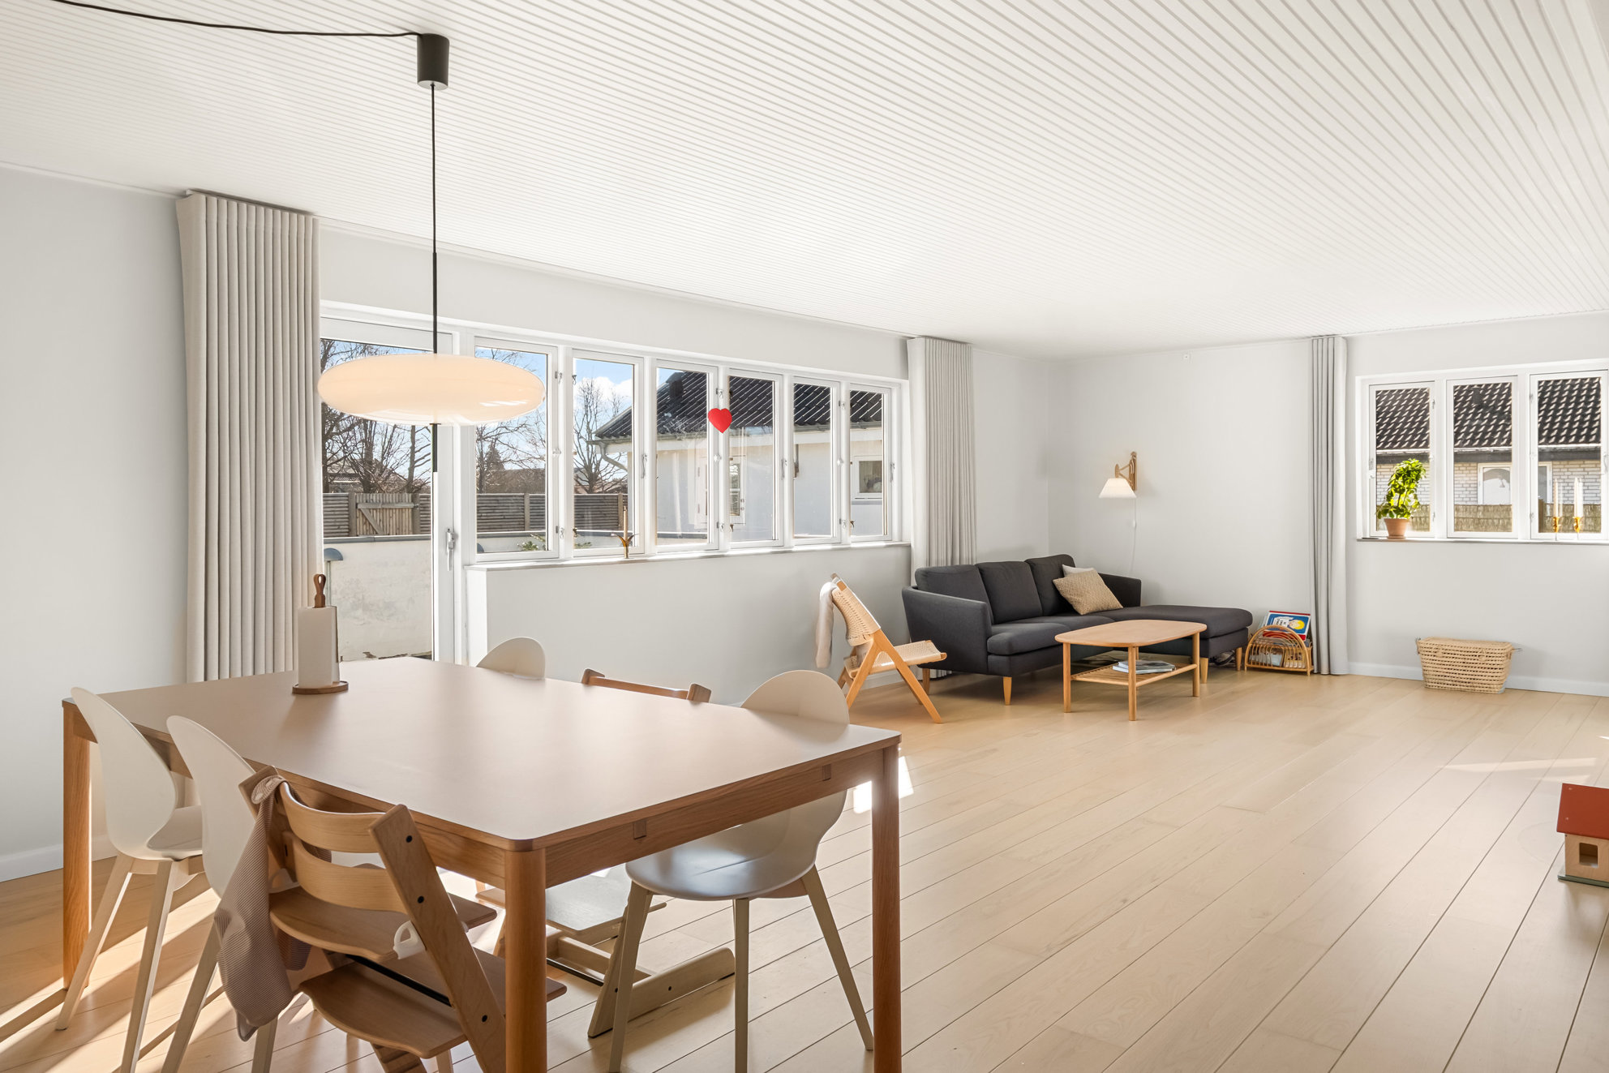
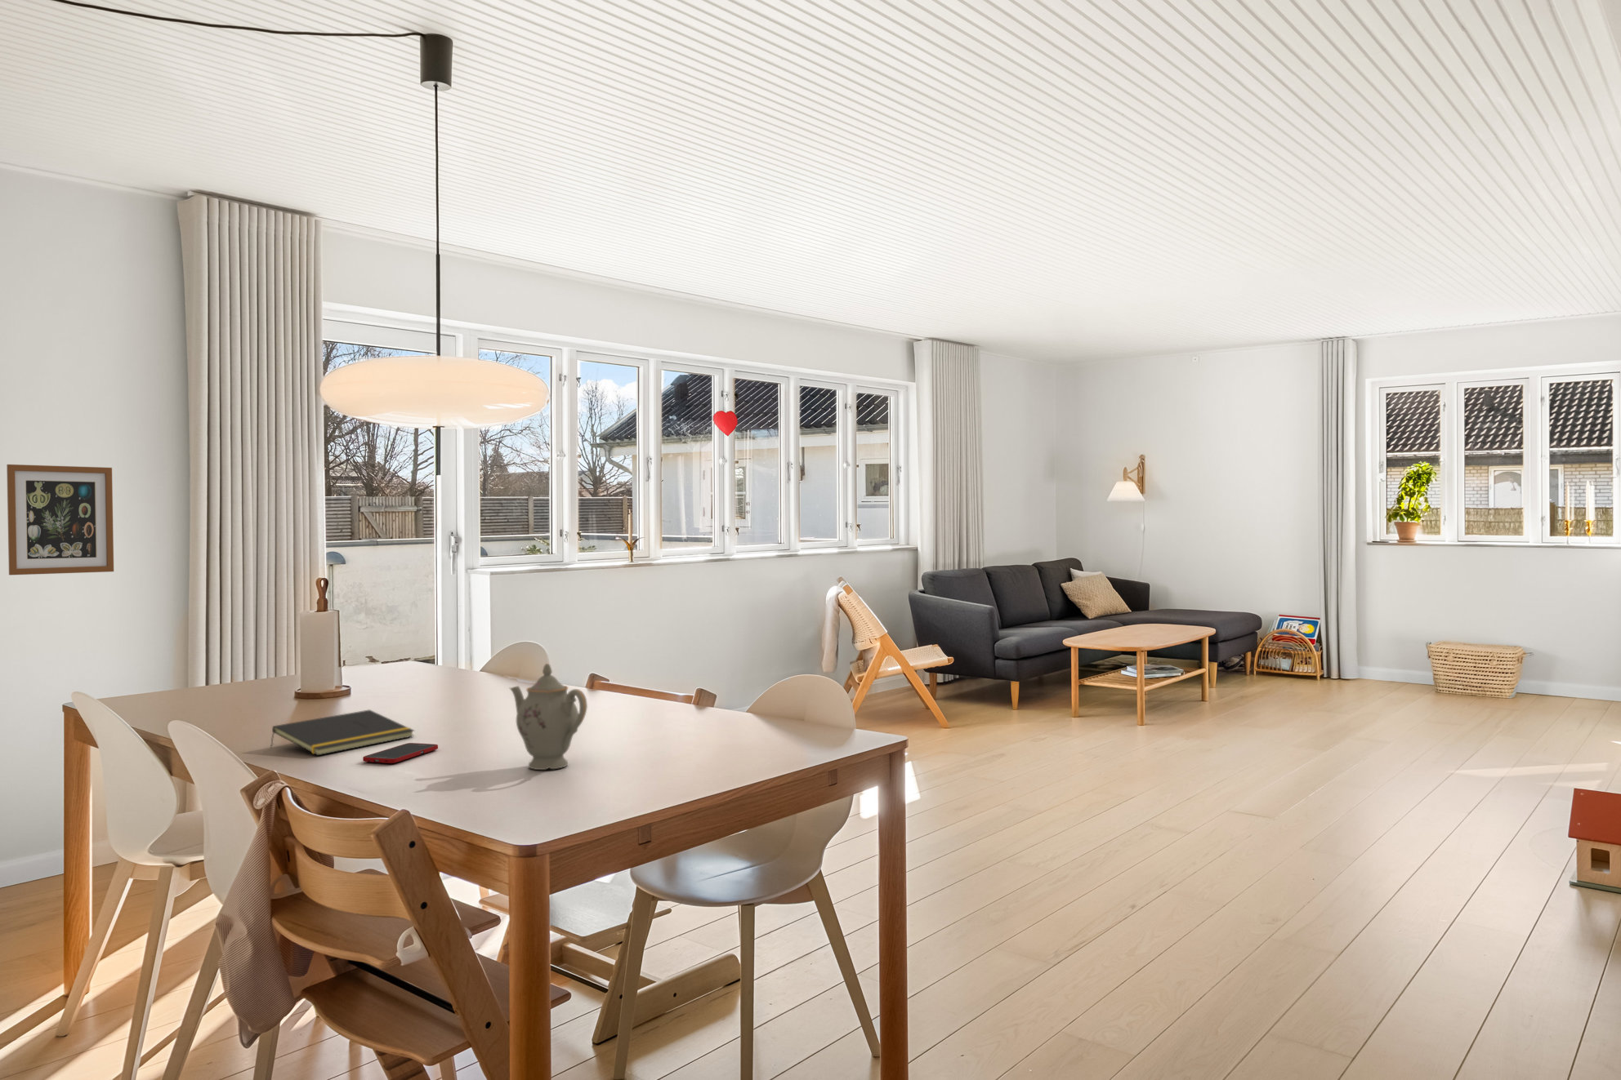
+ wall art [6,464,115,575]
+ cell phone [362,742,439,764]
+ chinaware [509,663,589,770]
+ notepad [270,709,415,757]
